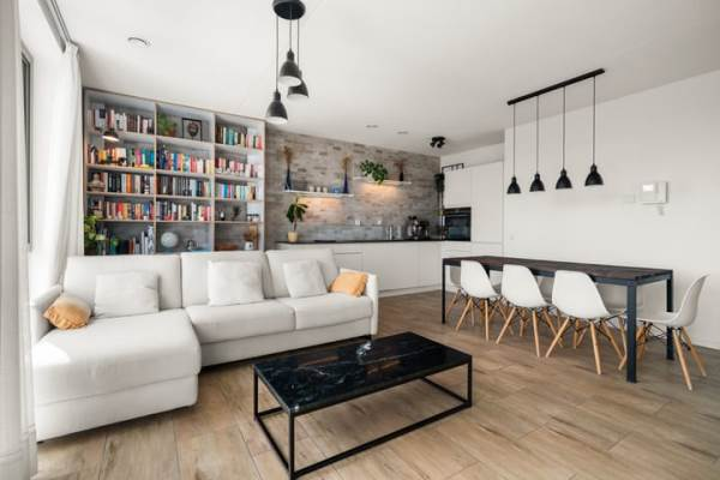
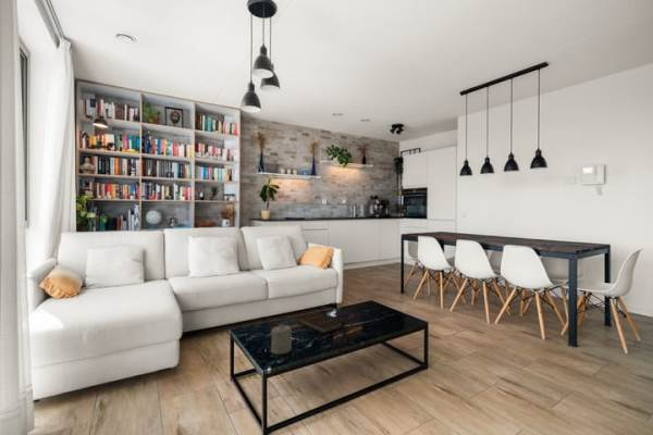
+ book [297,311,345,335]
+ candle [270,323,293,356]
